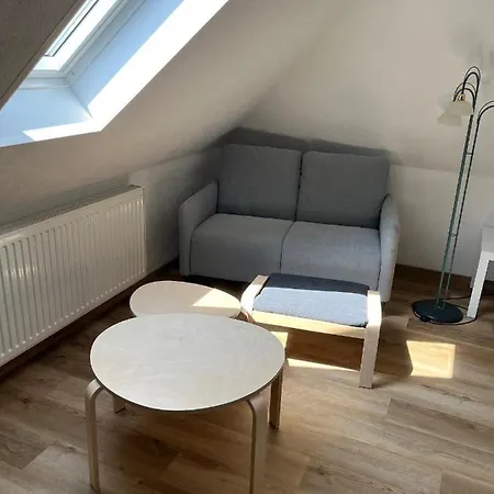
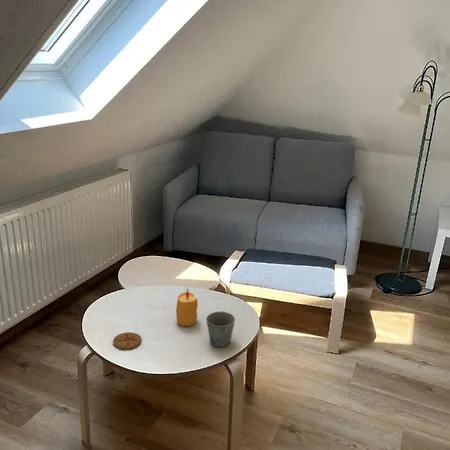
+ coaster [112,331,143,350]
+ mug [205,310,236,348]
+ candle [175,287,199,327]
